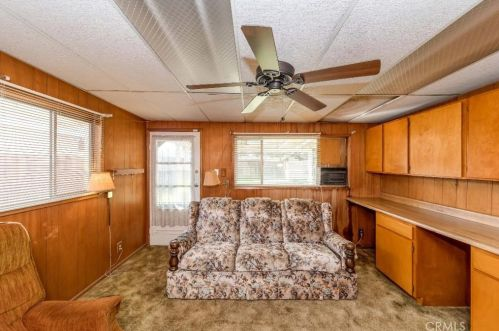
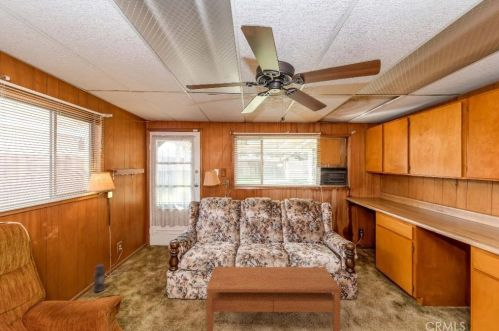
+ coffee table [205,266,342,331]
+ lantern [89,263,107,293]
